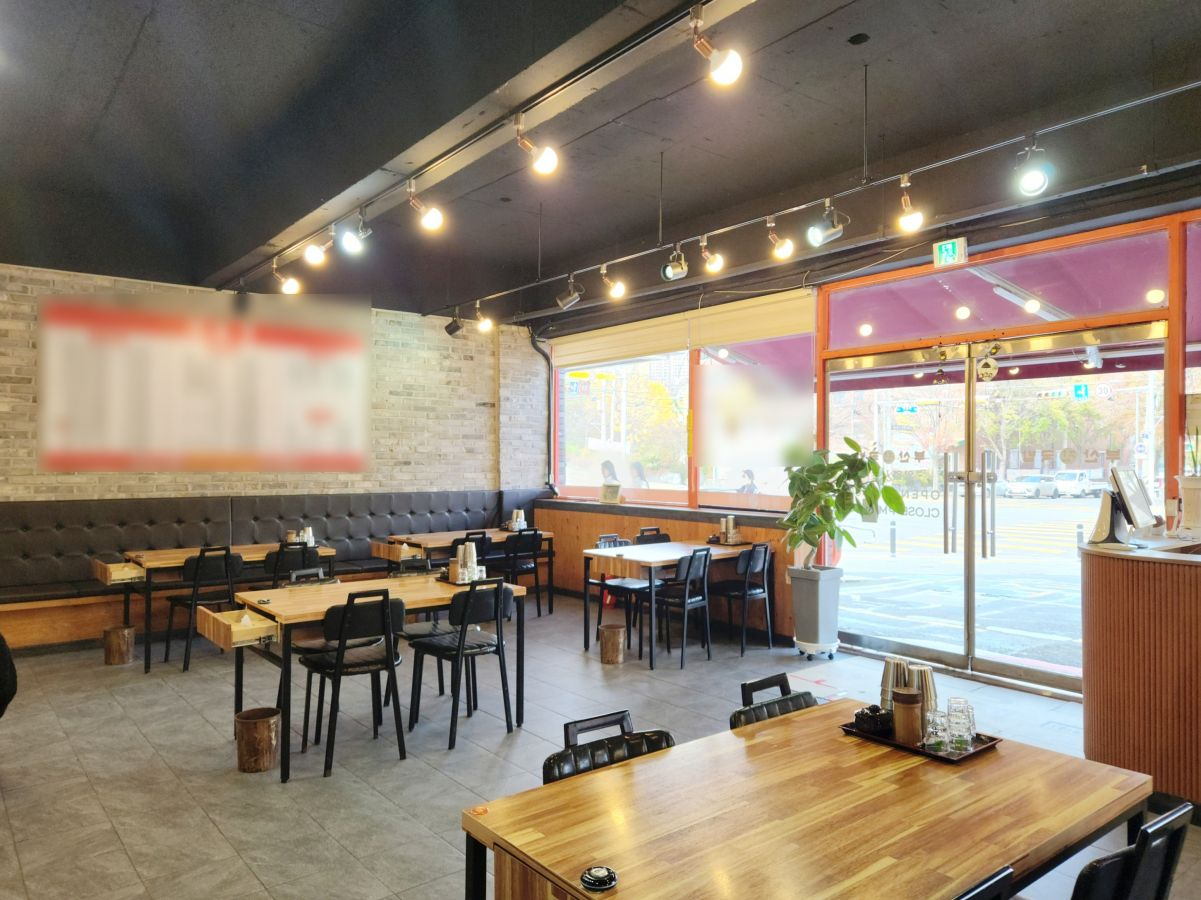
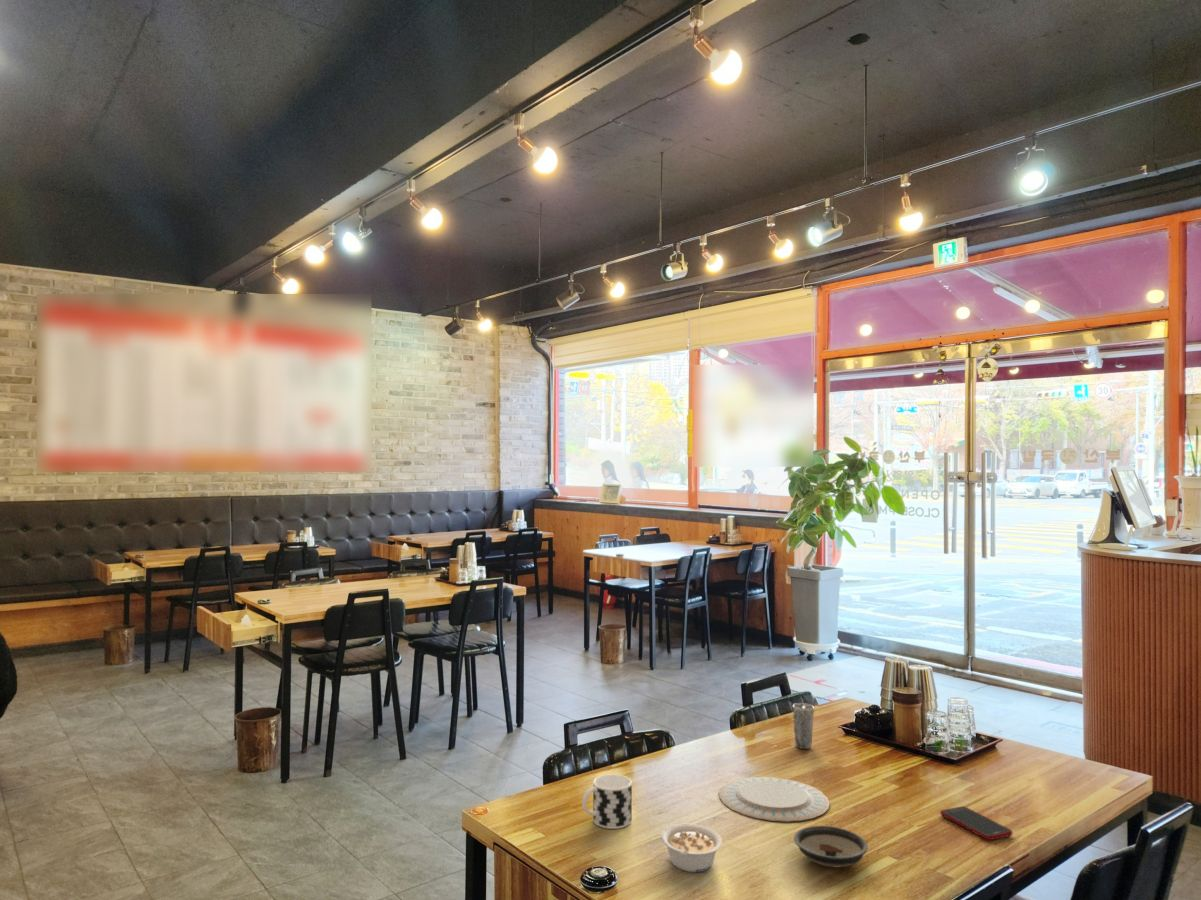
+ saucer [793,825,869,868]
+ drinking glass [792,702,815,750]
+ cell phone [939,806,1013,841]
+ cup [581,773,633,830]
+ legume [660,823,723,873]
+ chinaware [718,776,831,823]
